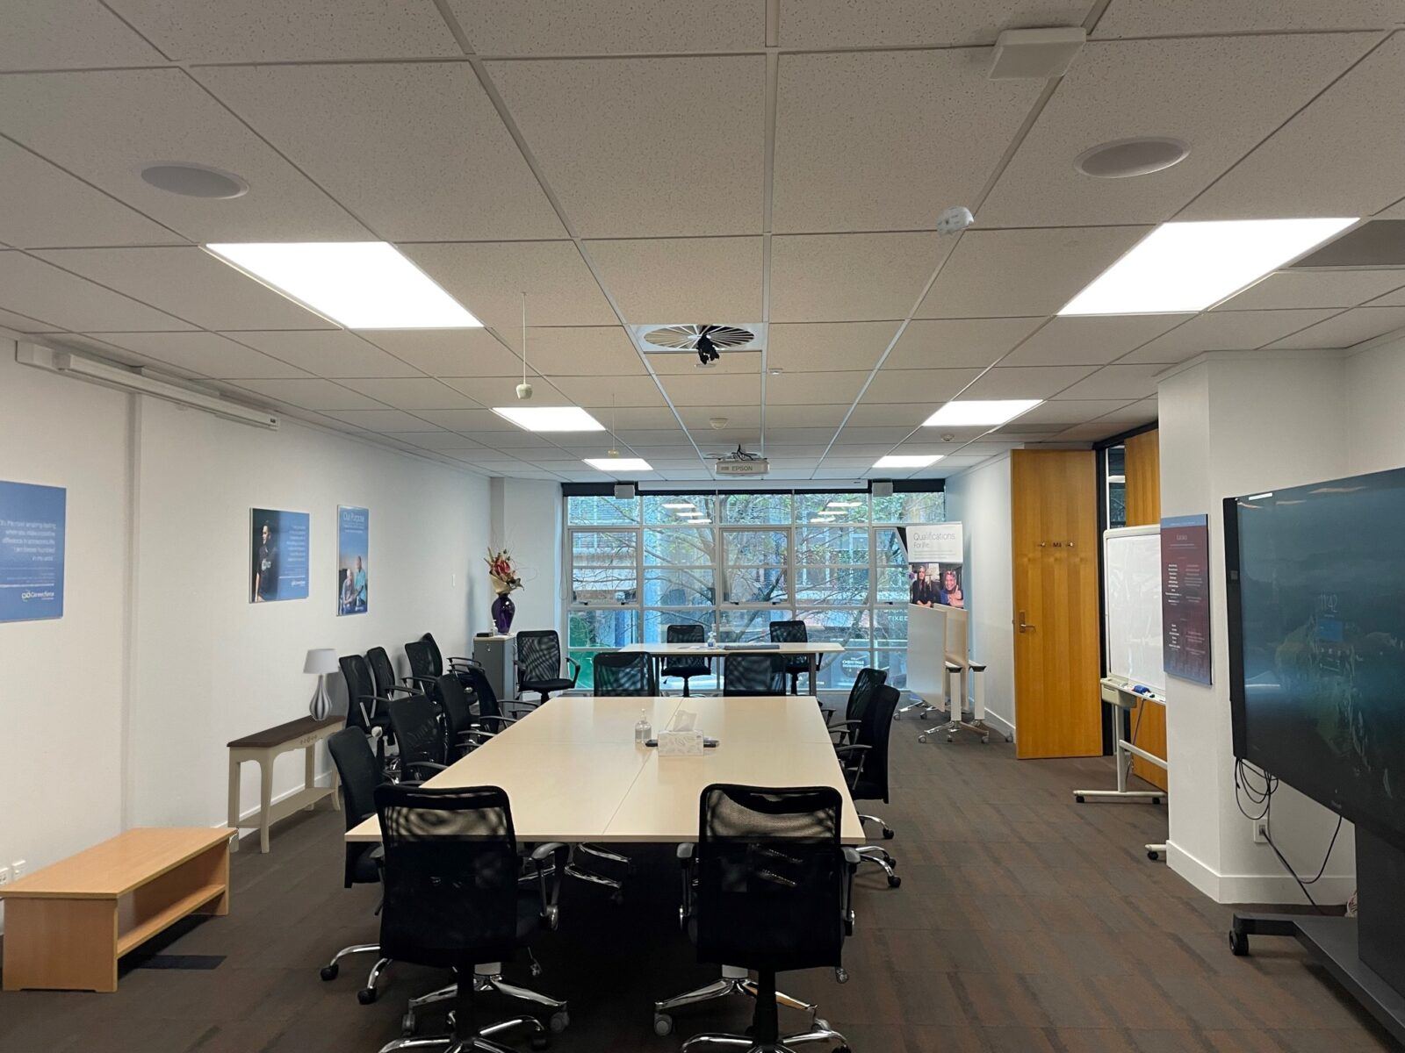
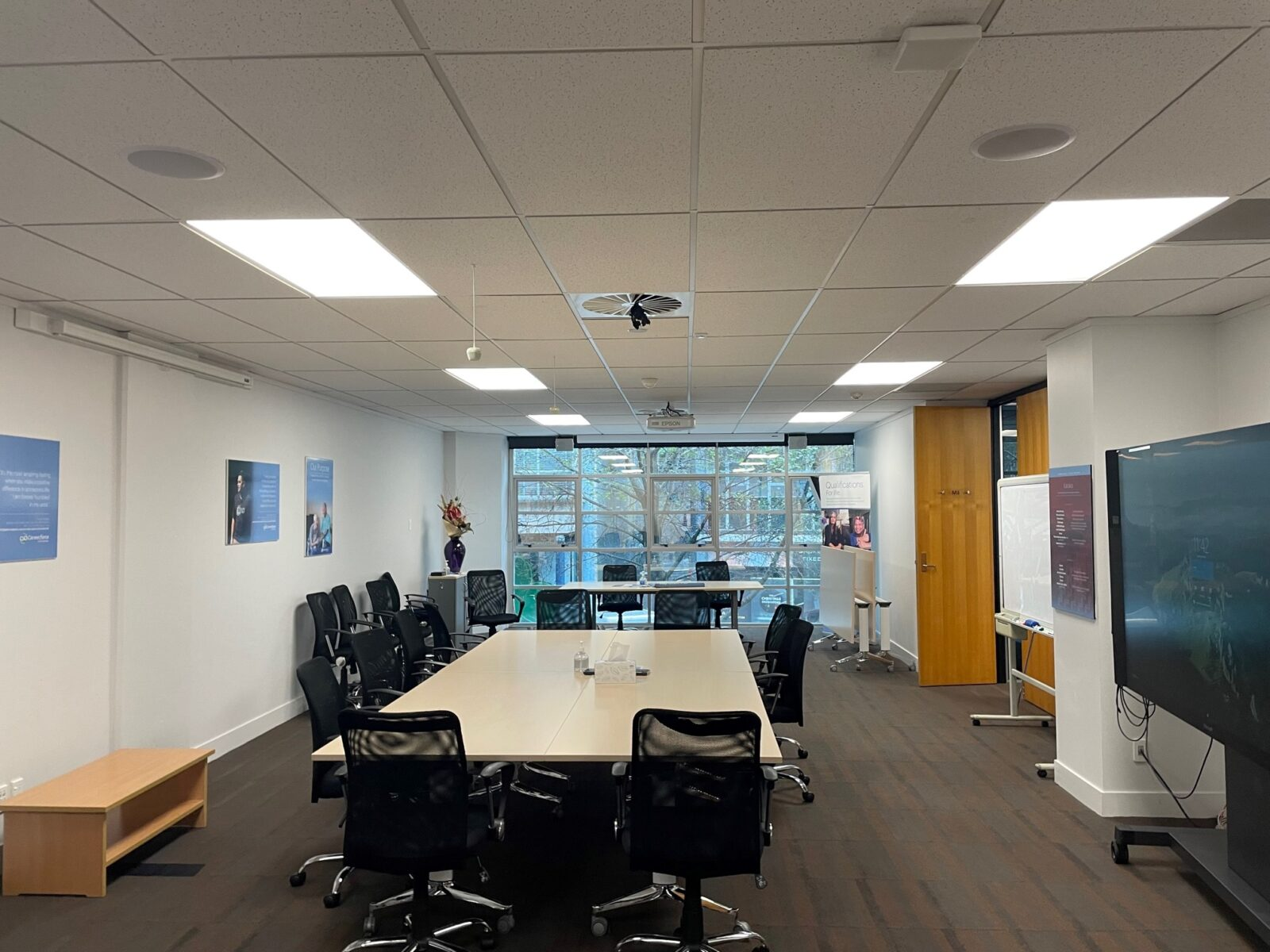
- table lamp [302,647,340,720]
- smoke detector [935,206,975,239]
- console table [226,715,347,855]
